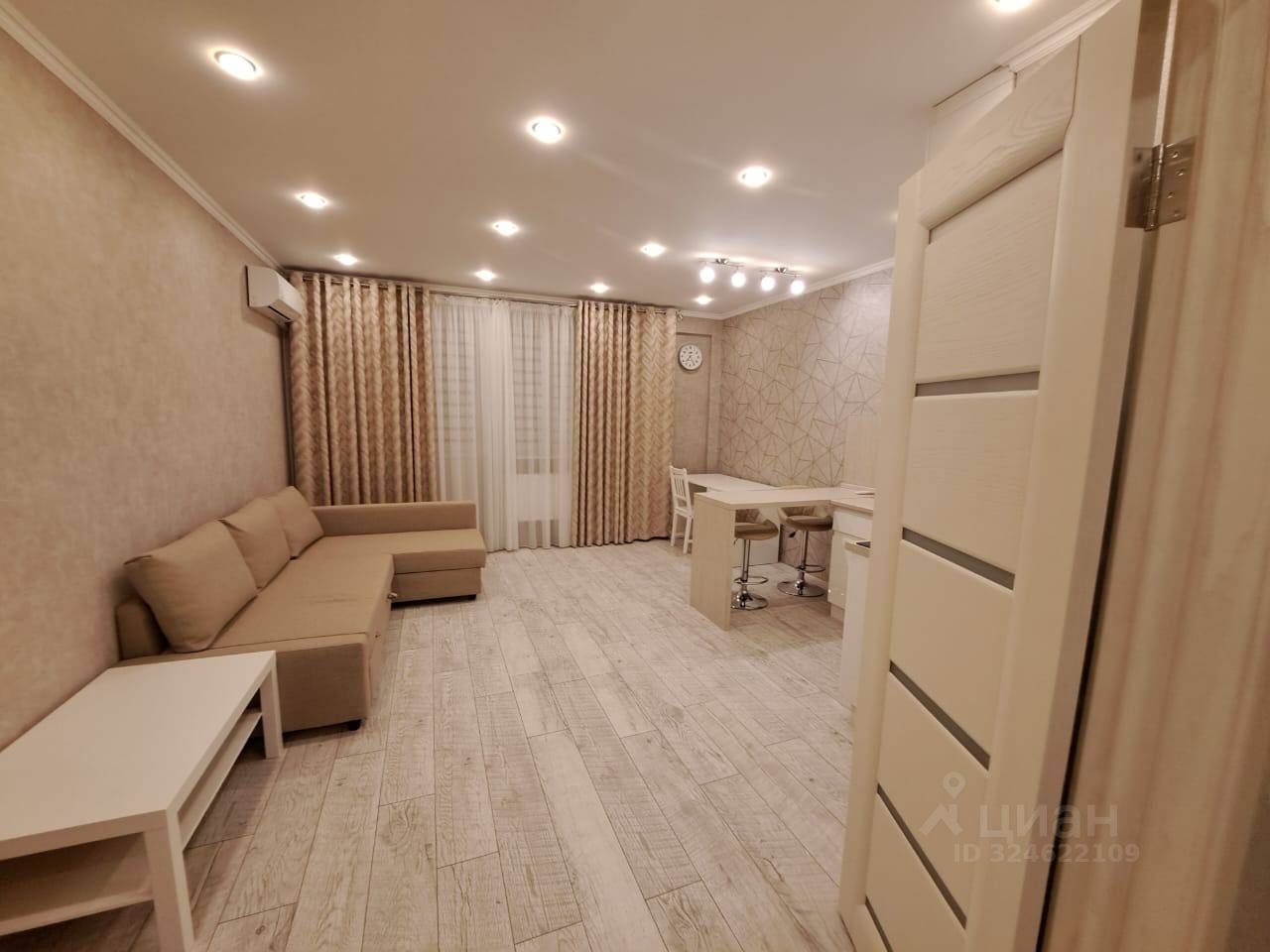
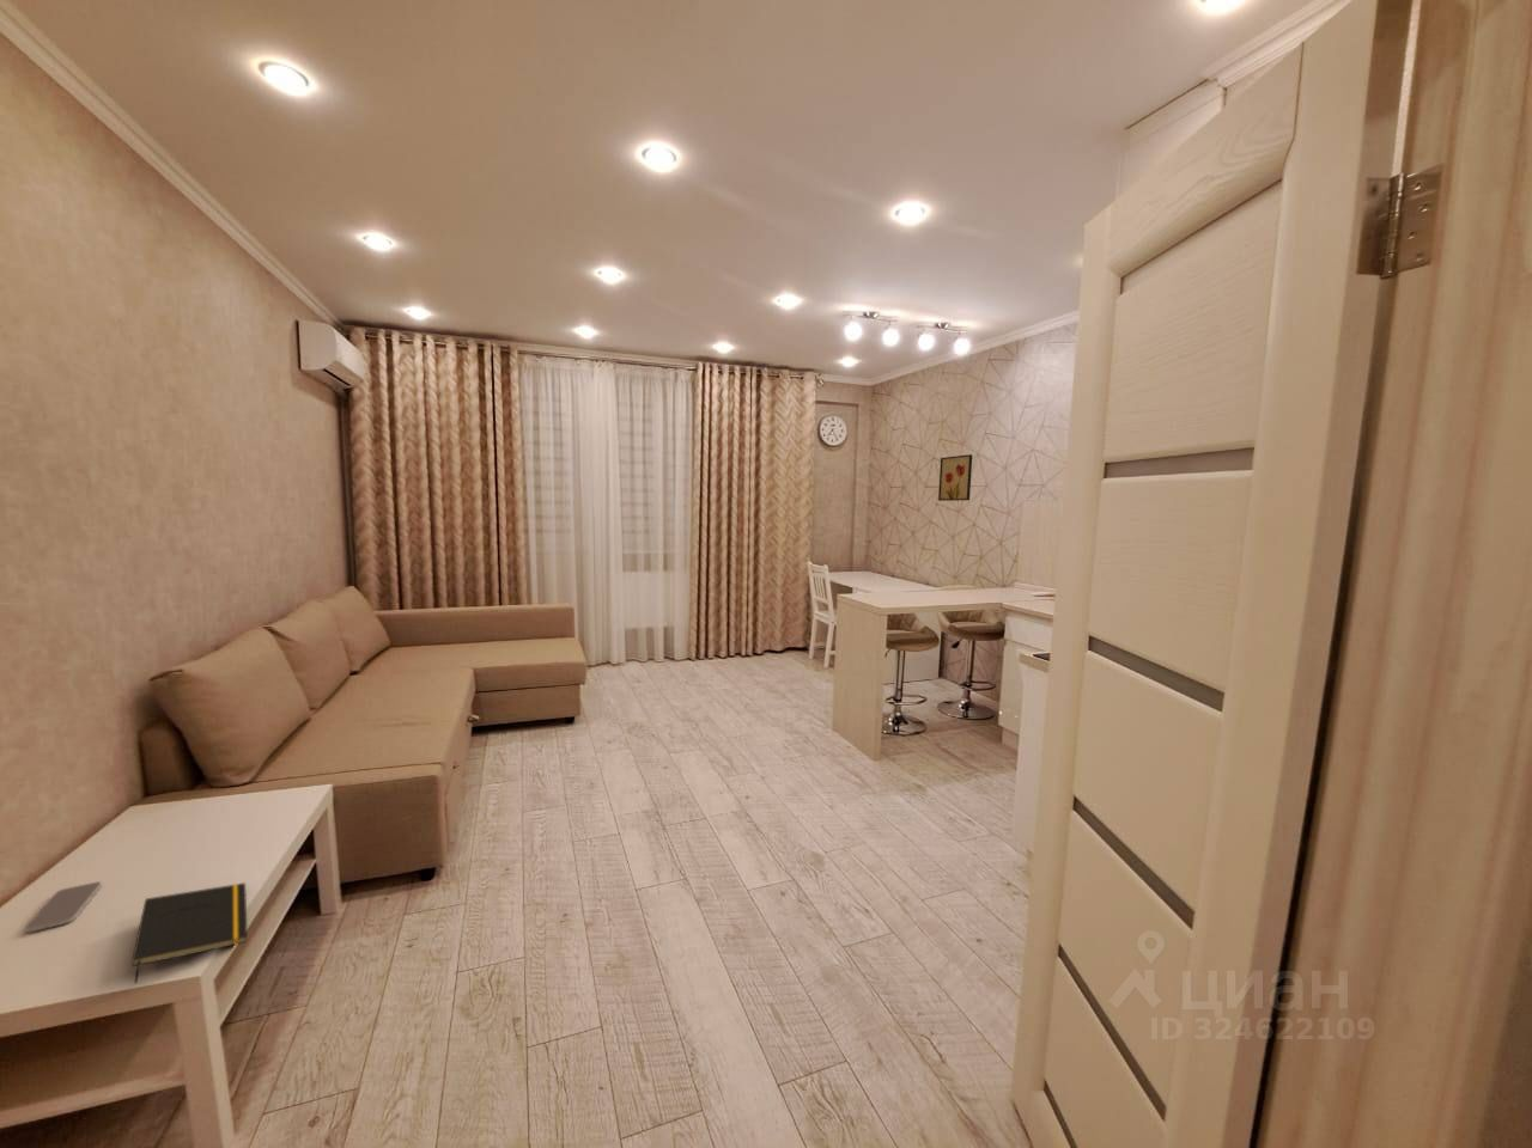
+ smartphone [23,880,103,933]
+ wall art [937,453,973,502]
+ notepad [130,882,248,985]
